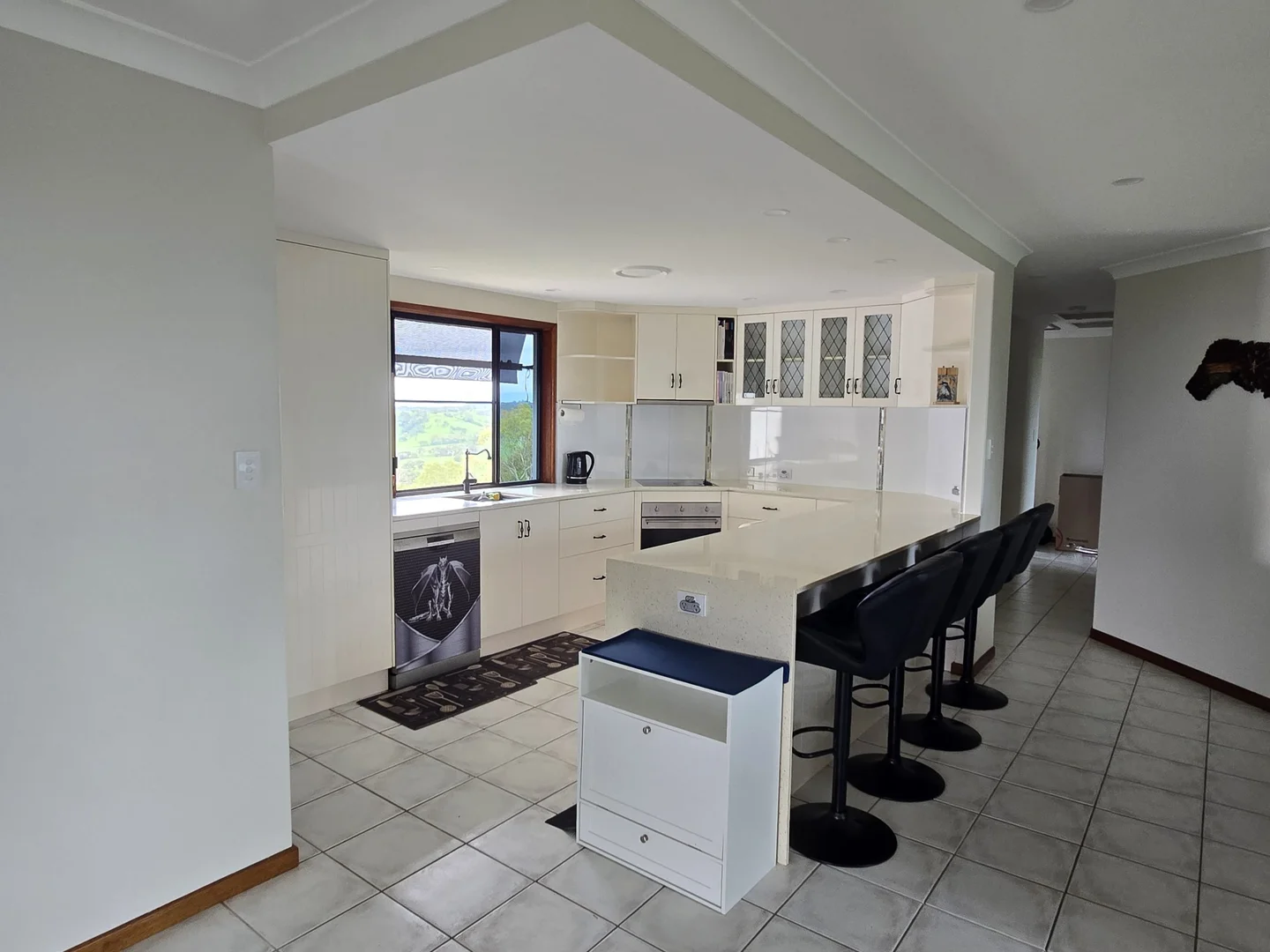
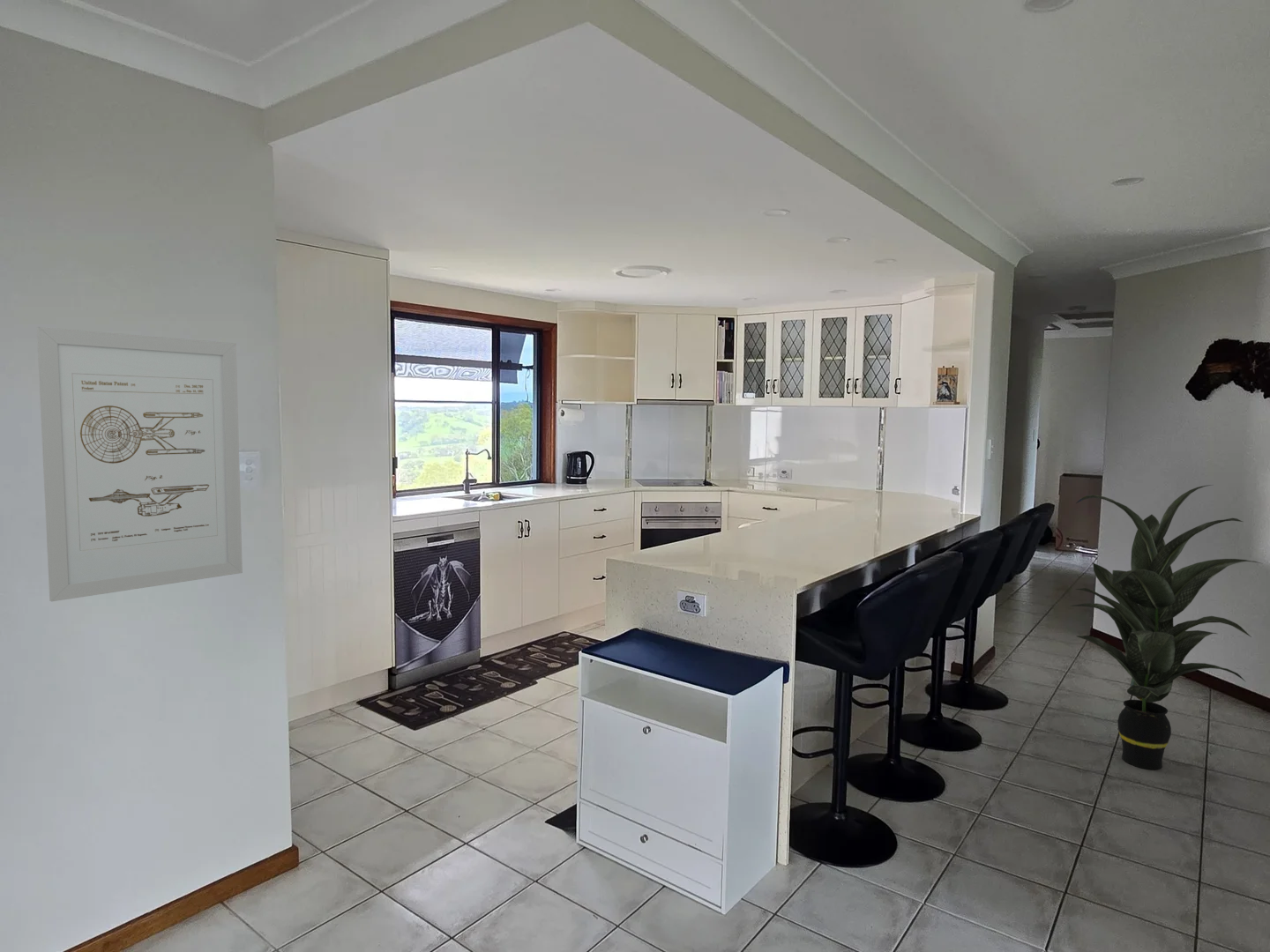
+ indoor plant [1069,484,1263,770]
+ wall art [36,326,243,602]
